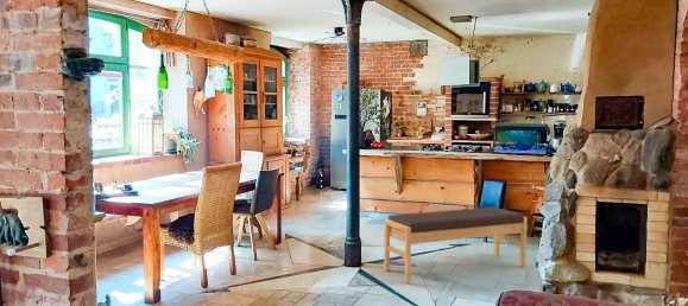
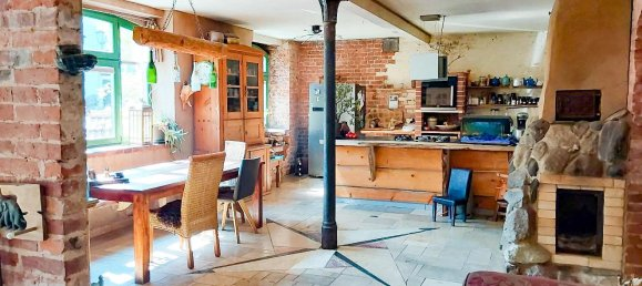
- bench [383,206,529,283]
